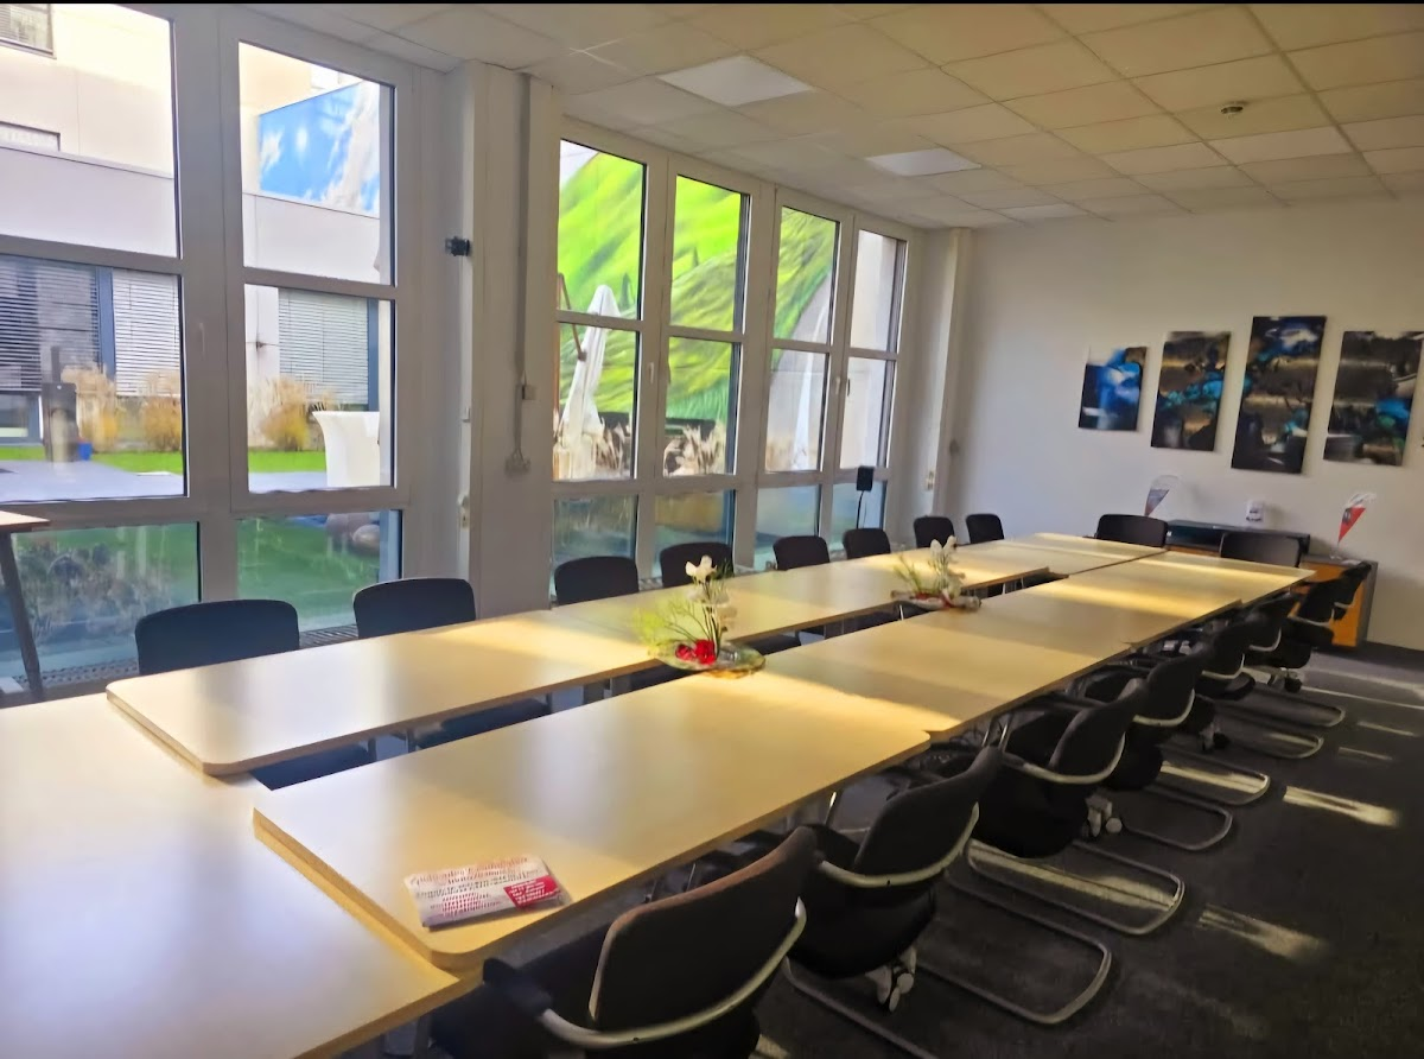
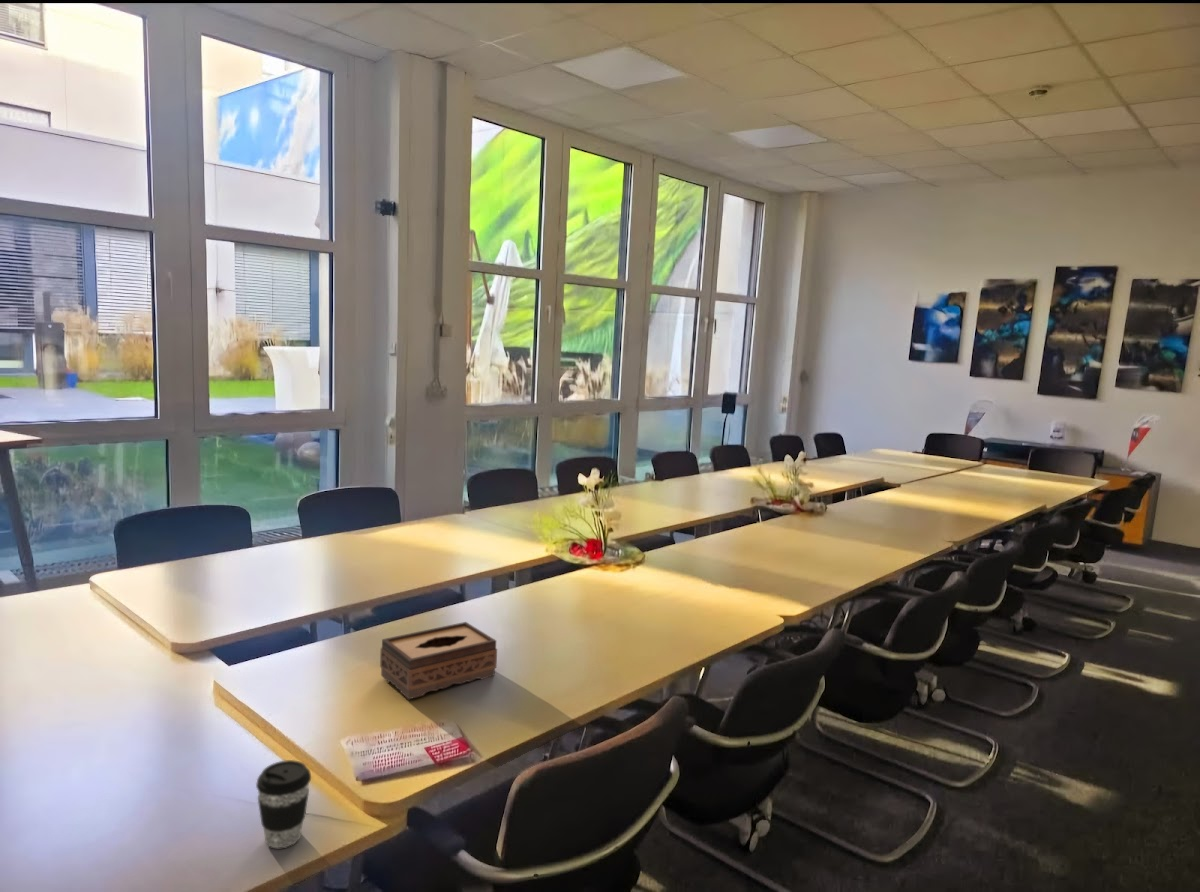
+ coffee cup [255,759,312,849]
+ tissue box [379,621,498,700]
